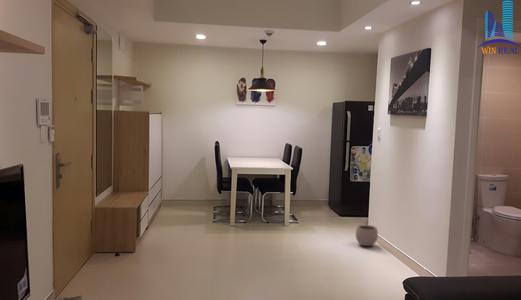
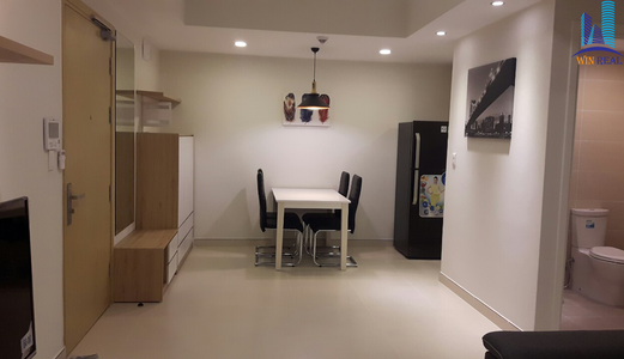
- plant pot [355,220,379,247]
